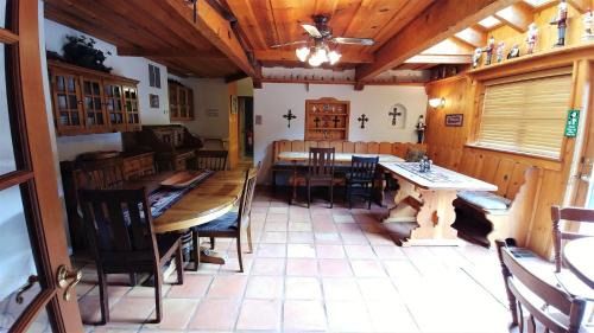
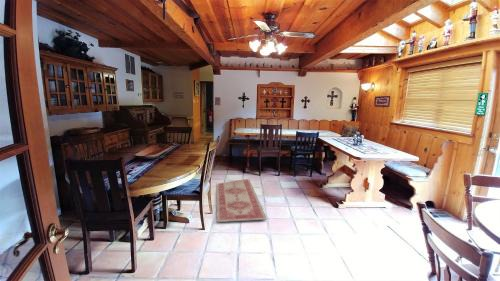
+ rug [215,177,267,223]
